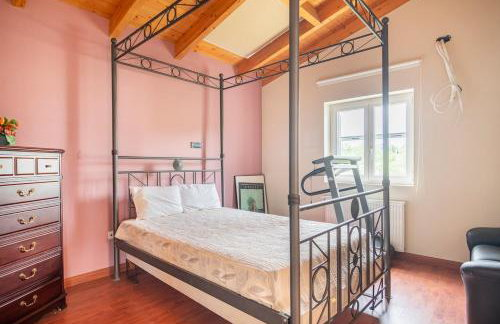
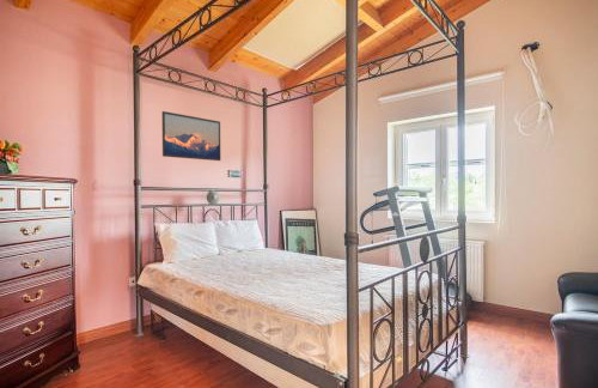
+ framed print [161,110,221,162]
